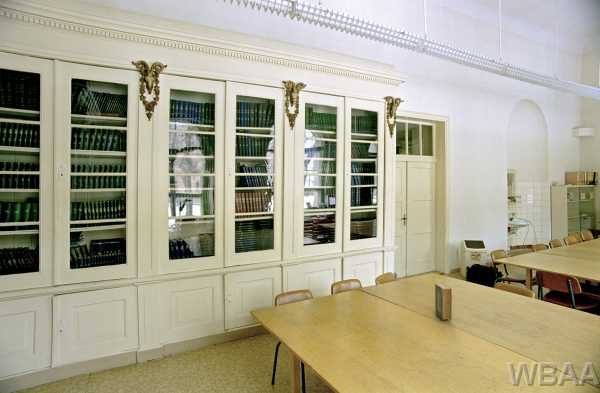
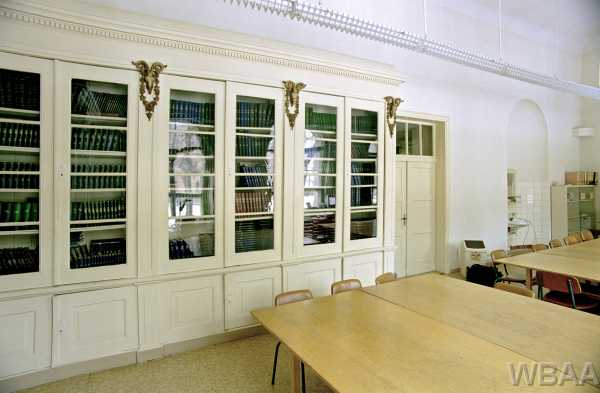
- hardback book [434,282,453,321]
